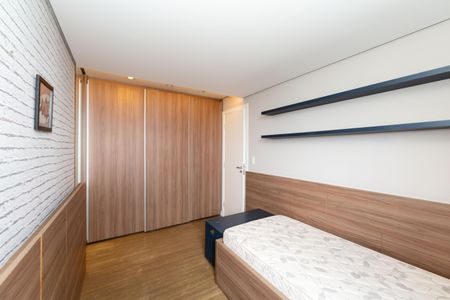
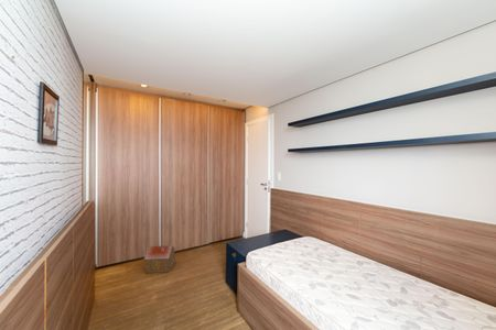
+ toy house [143,244,175,274]
